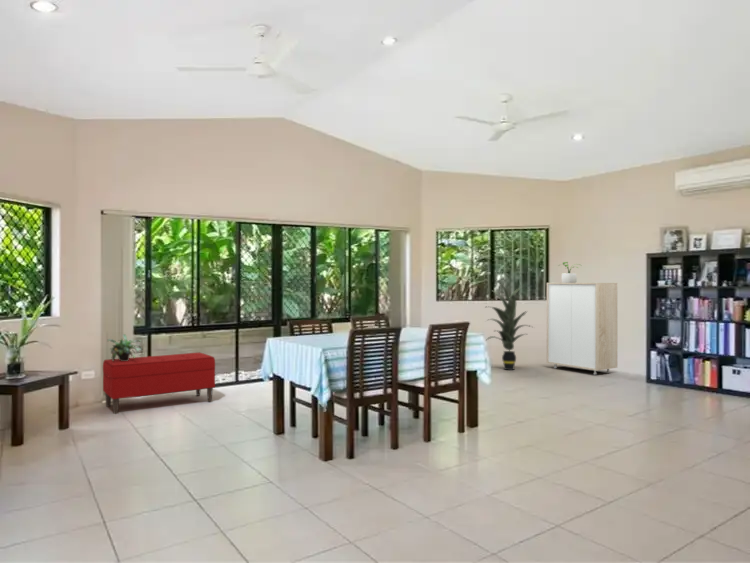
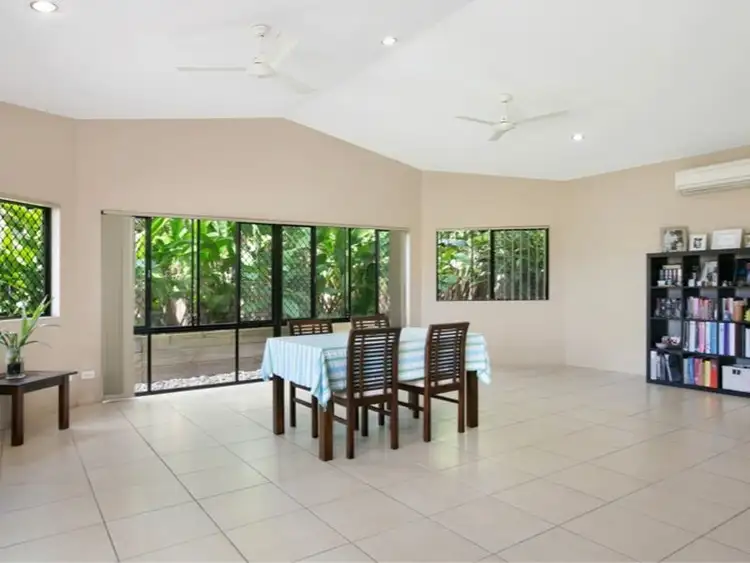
- potted plant [106,333,143,361]
- storage cabinet [546,282,618,376]
- potted plant [557,261,581,283]
- indoor plant [483,282,535,371]
- bench [102,352,216,415]
